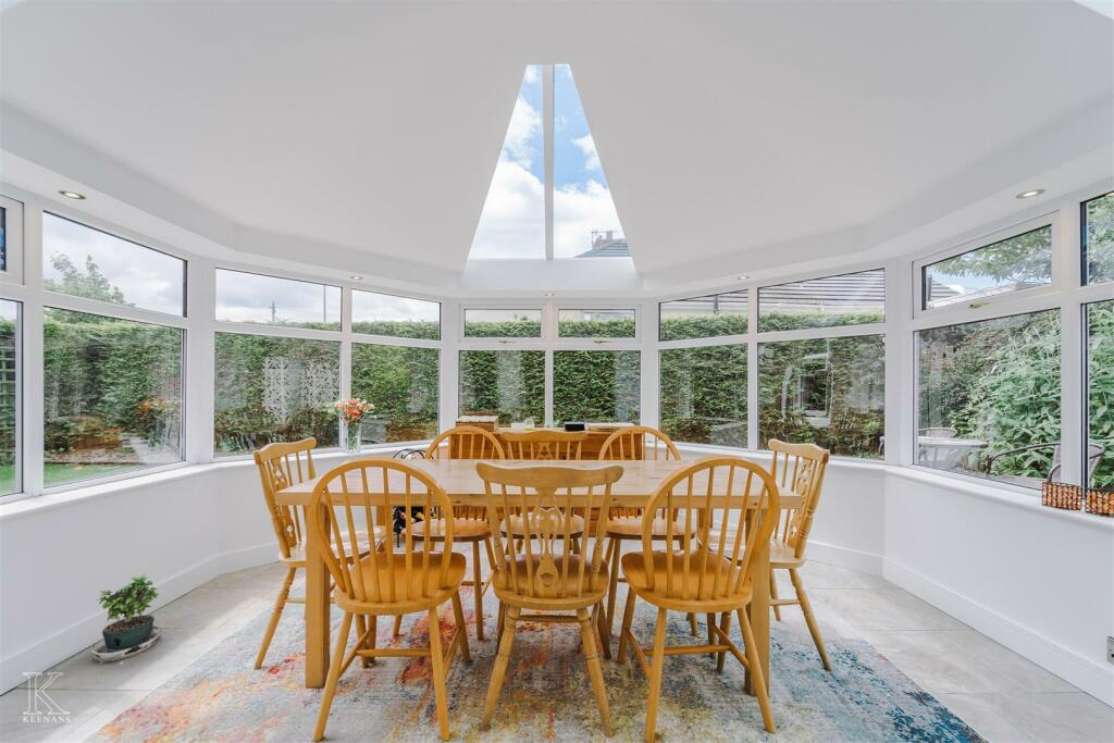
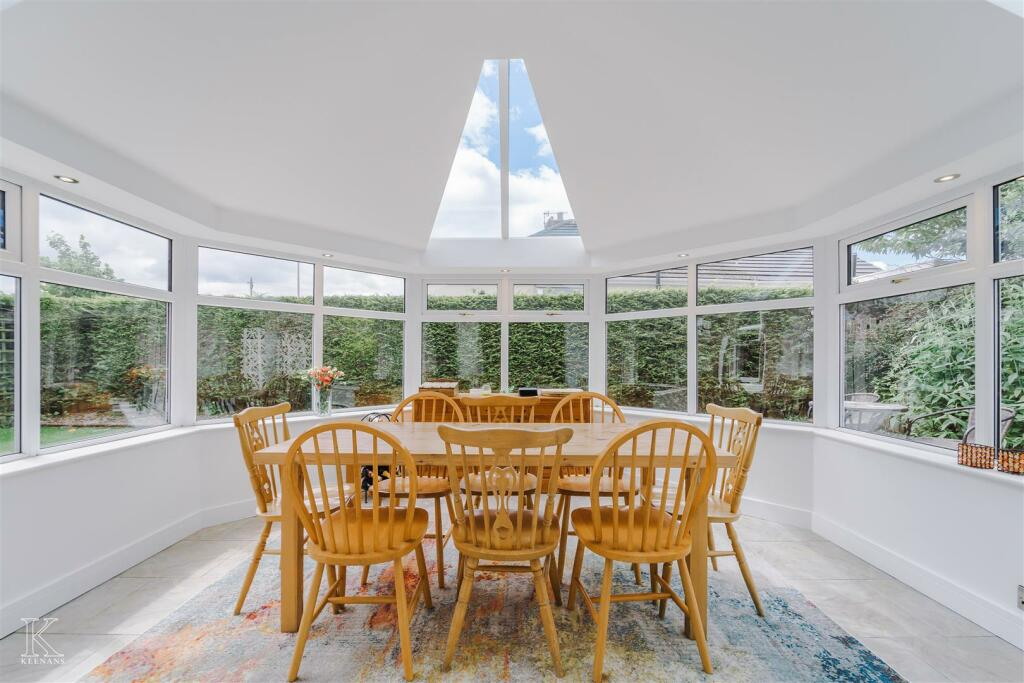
- potted plant [90,572,162,665]
